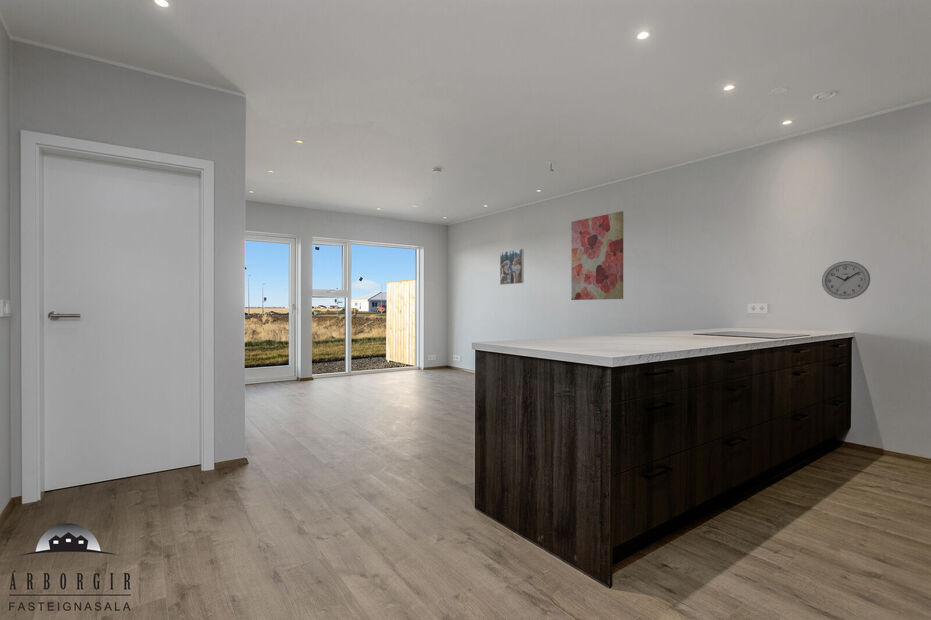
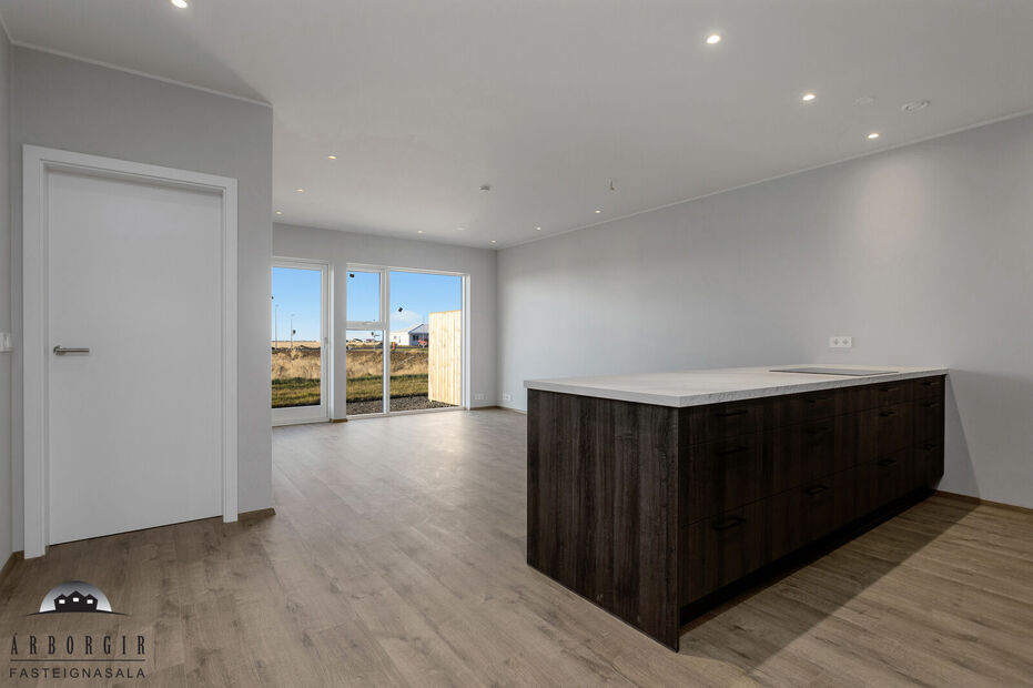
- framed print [499,248,525,286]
- wall clock [821,260,871,300]
- wall art [570,210,624,301]
